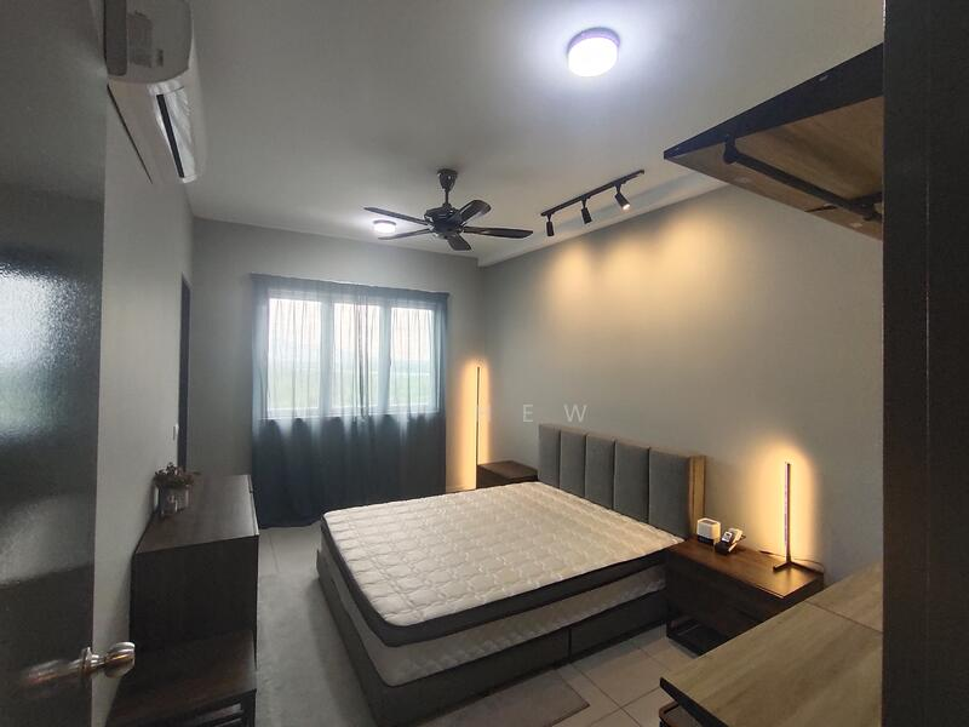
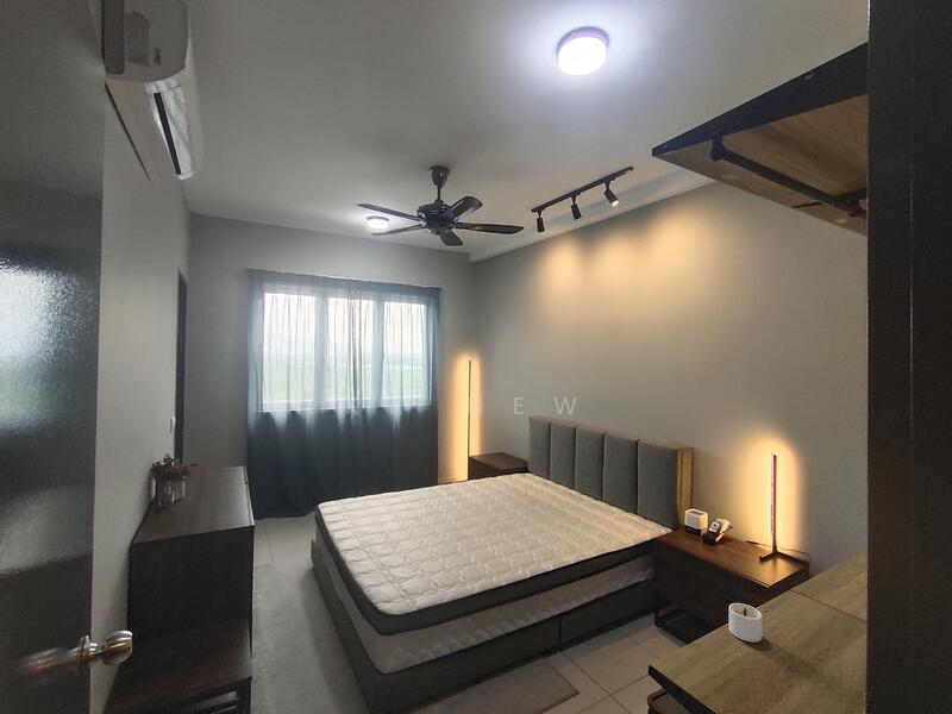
+ candle [728,602,763,644]
